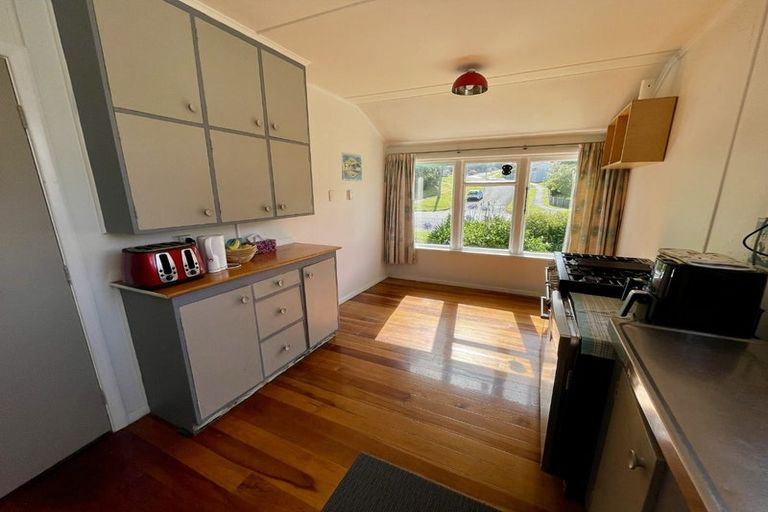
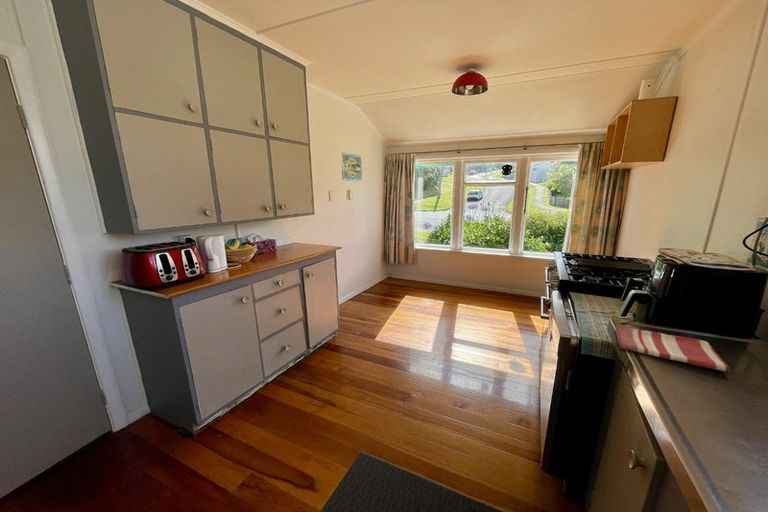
+ dish towel [615,323,731,373]
